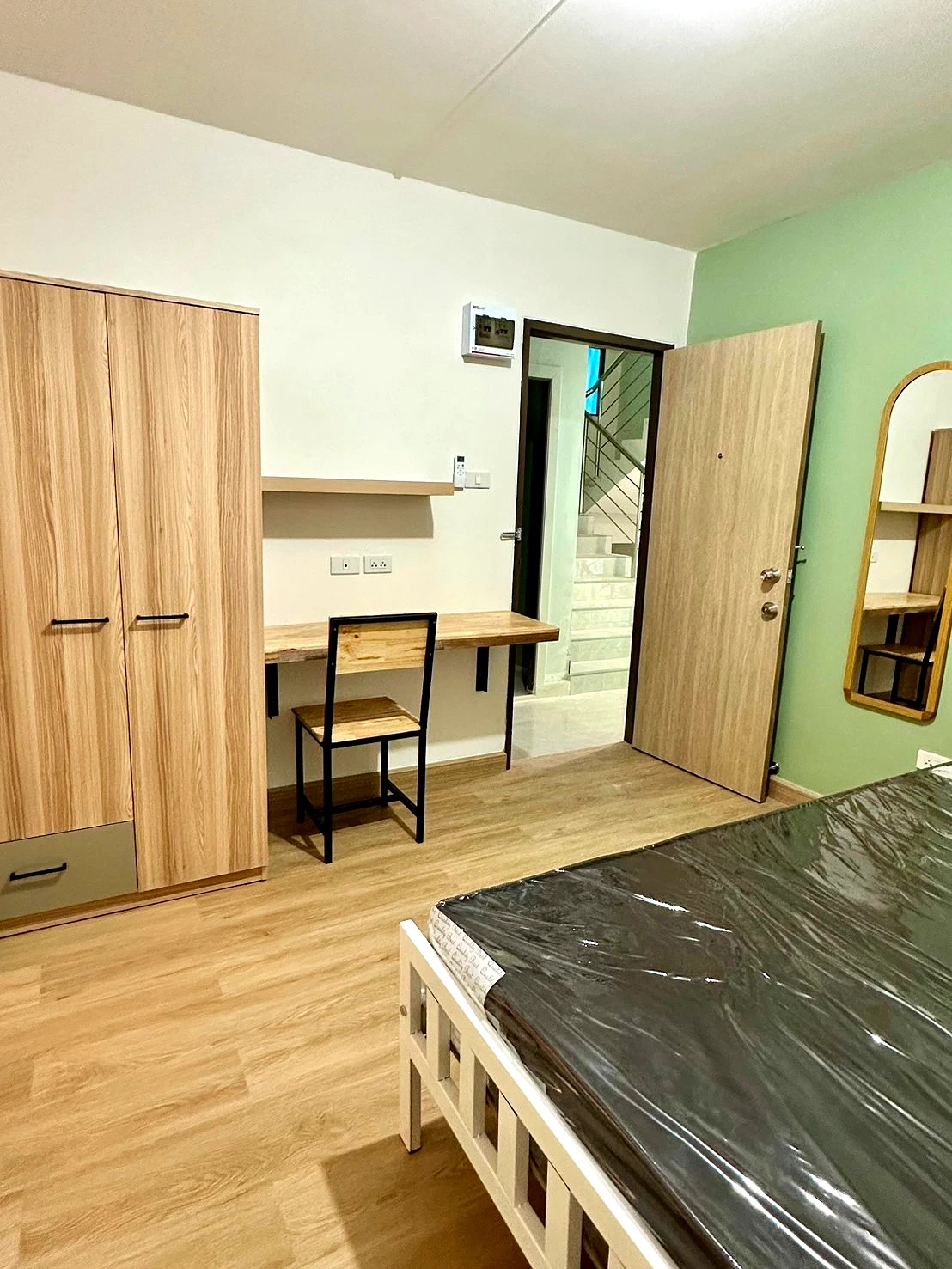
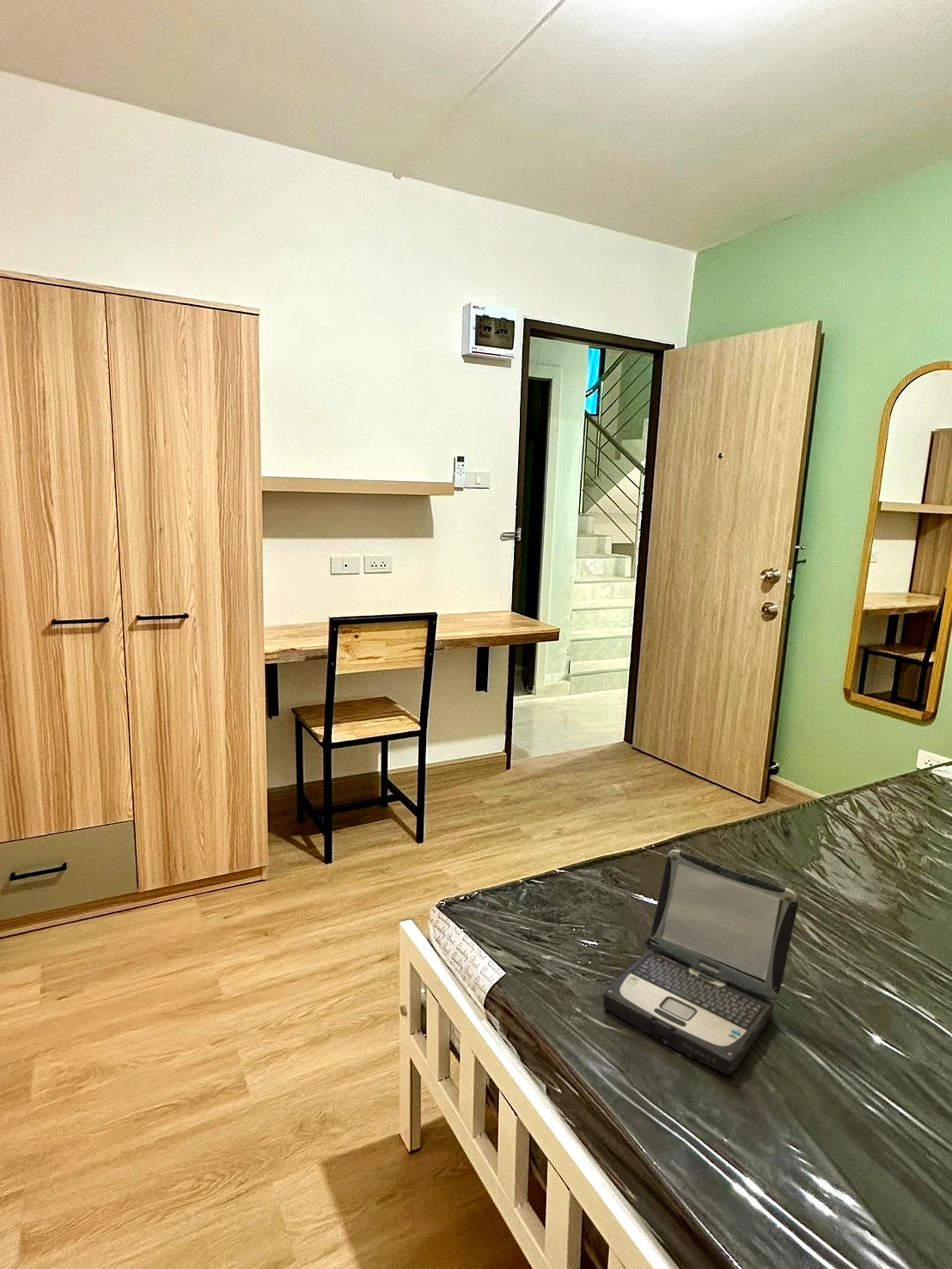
+ laptop [602,849,799,1075]
